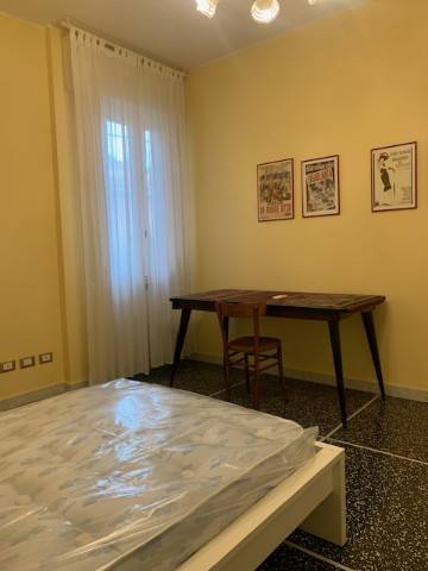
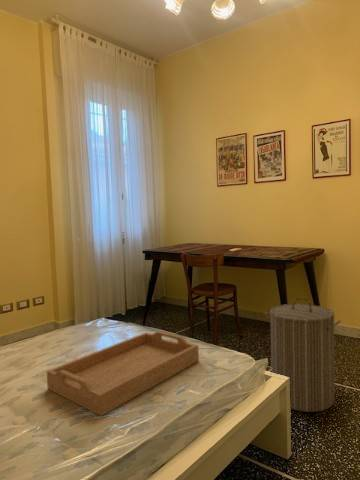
+ serving tray [46,330,200,417]
+ laundry hamper [264,296,342,413]
